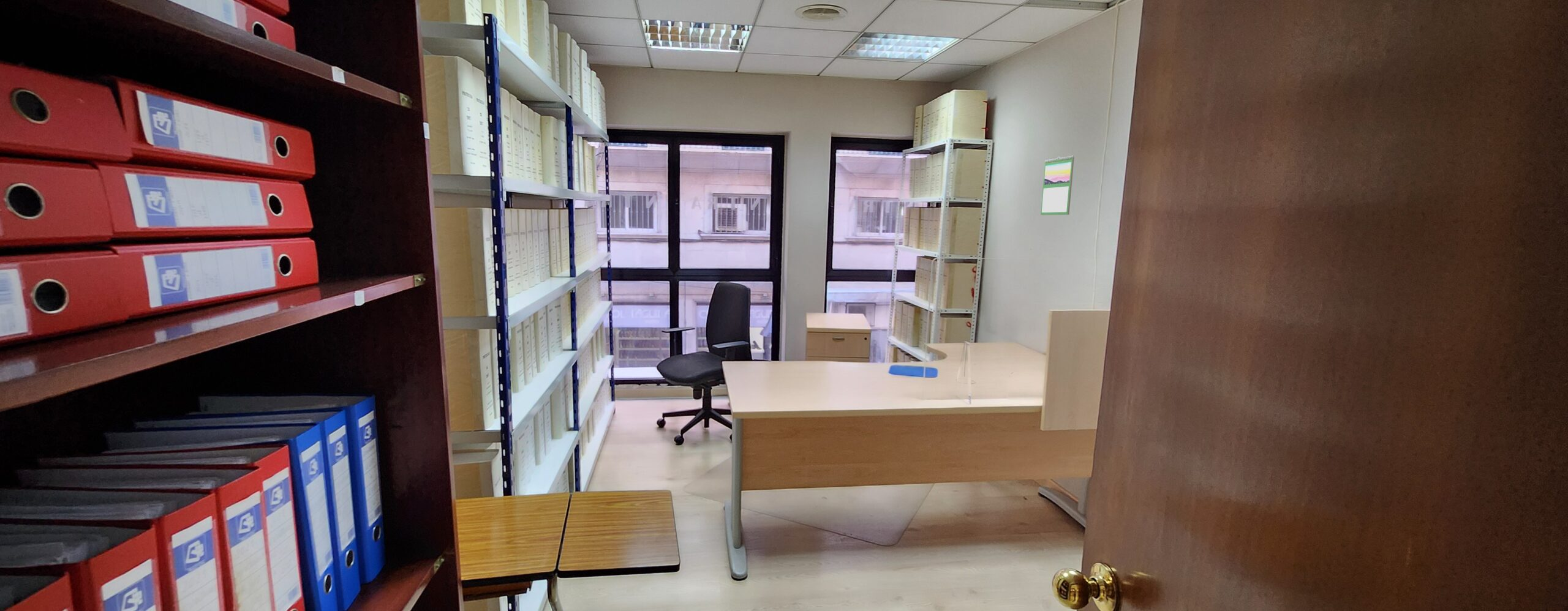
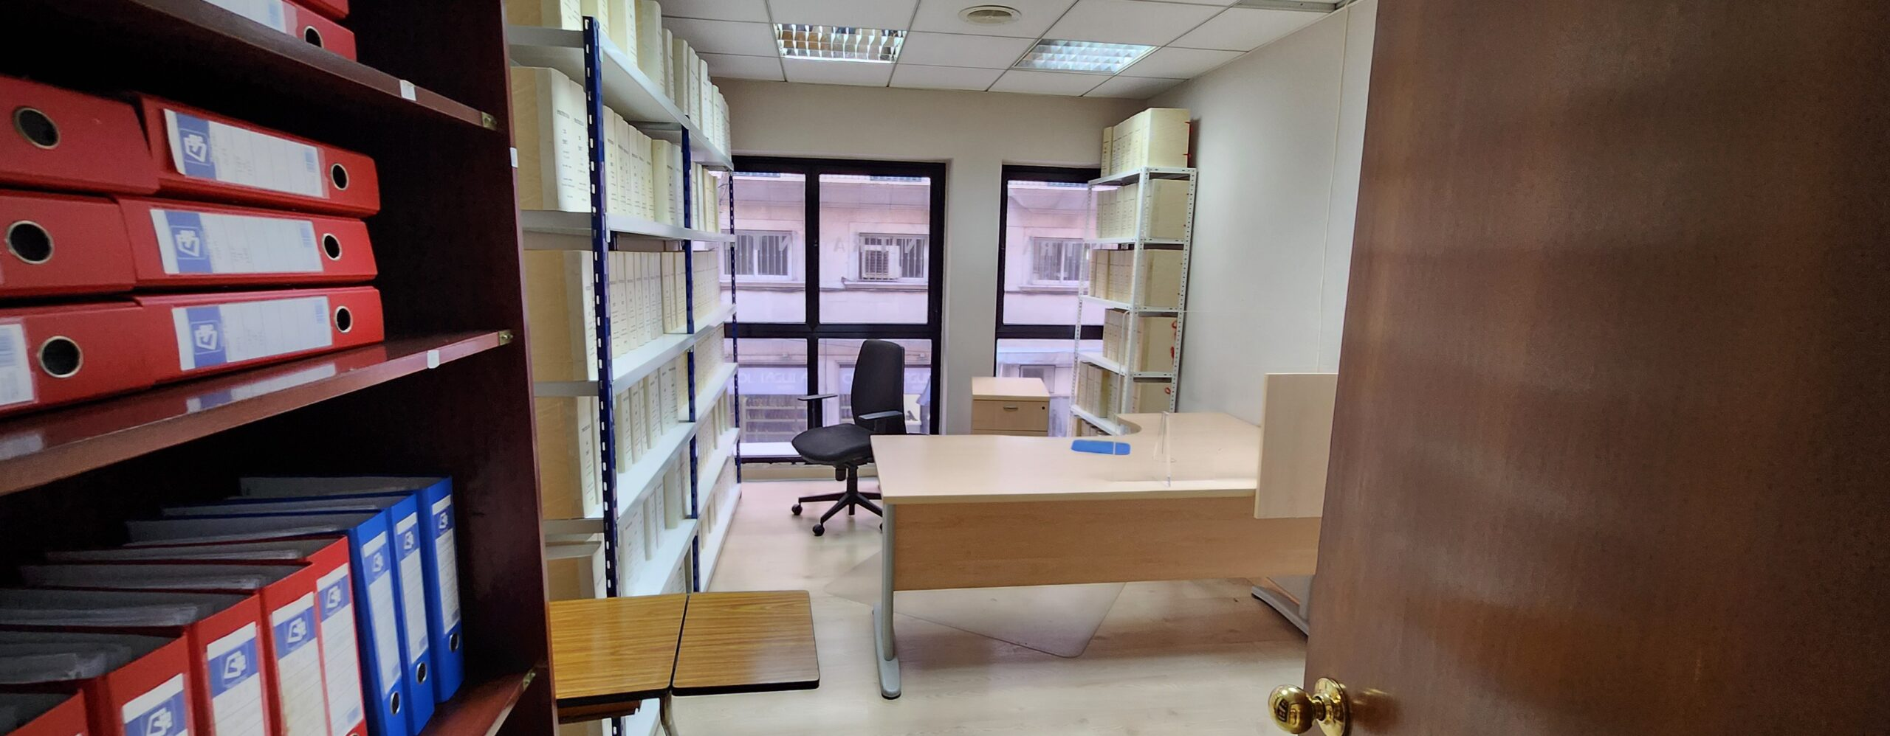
- calendar [1040,155,1075,216]
